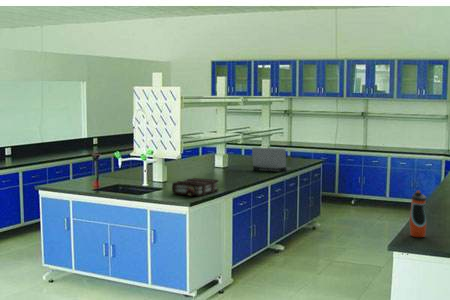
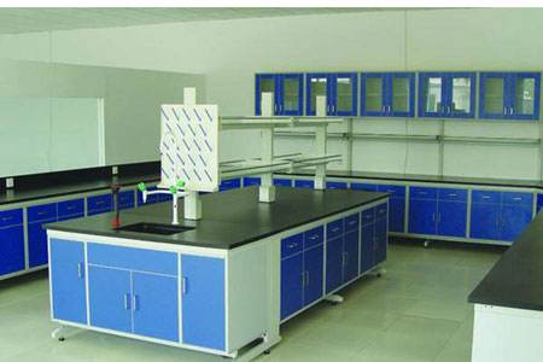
- book [171,177,219,197]
- water bottle [409,190,427,238]
- laptop computer [251,146,294,173]
